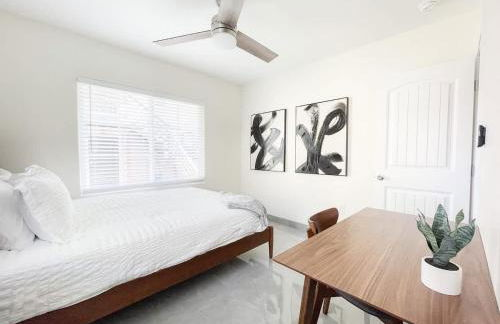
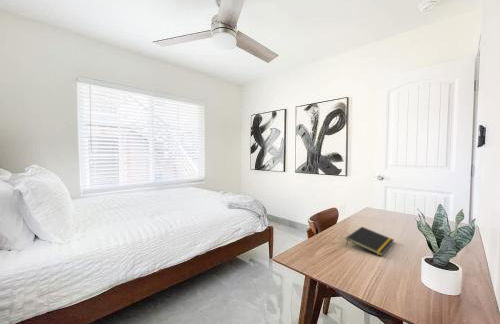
+ notepad [345,226,395,257]
